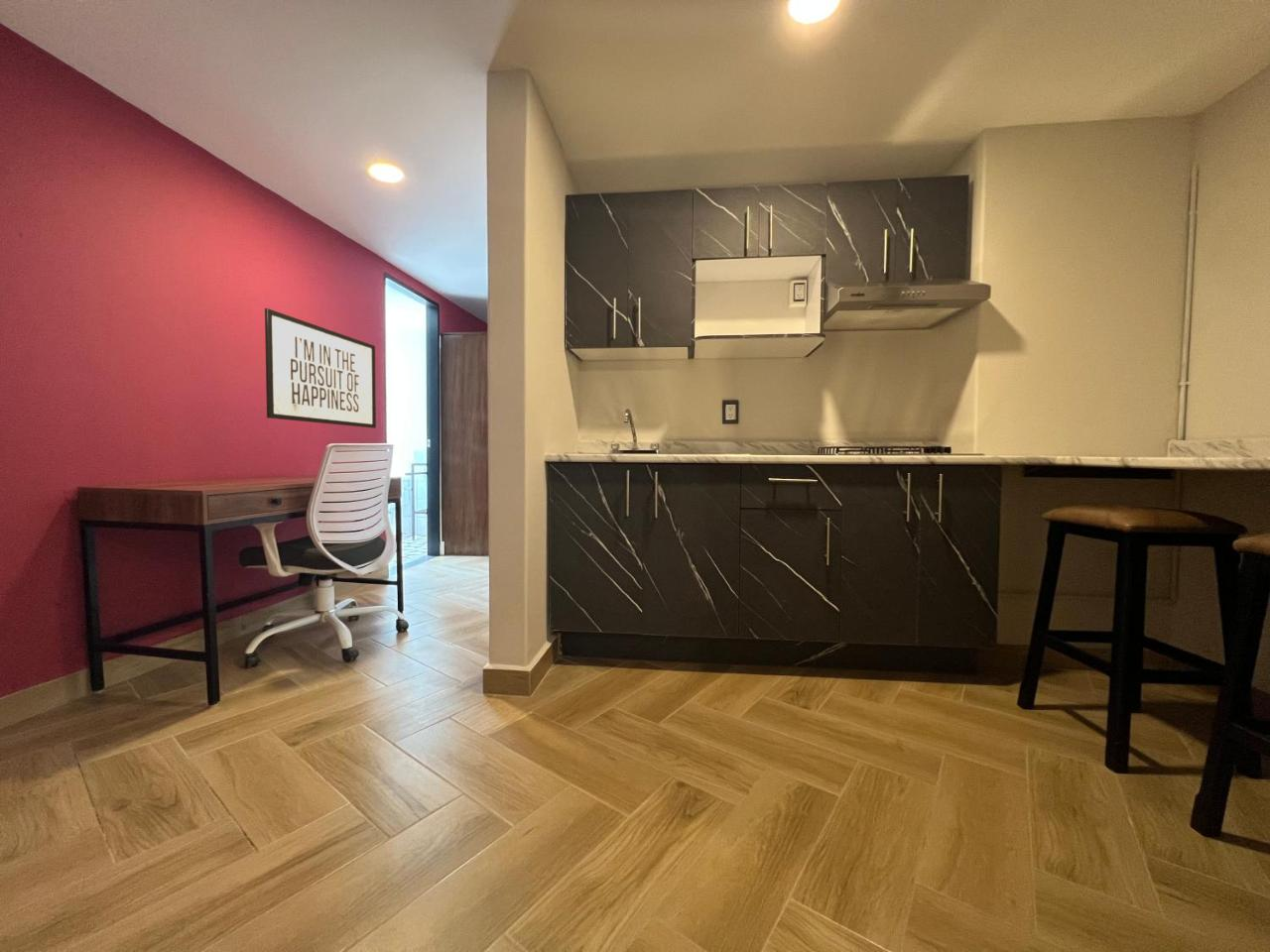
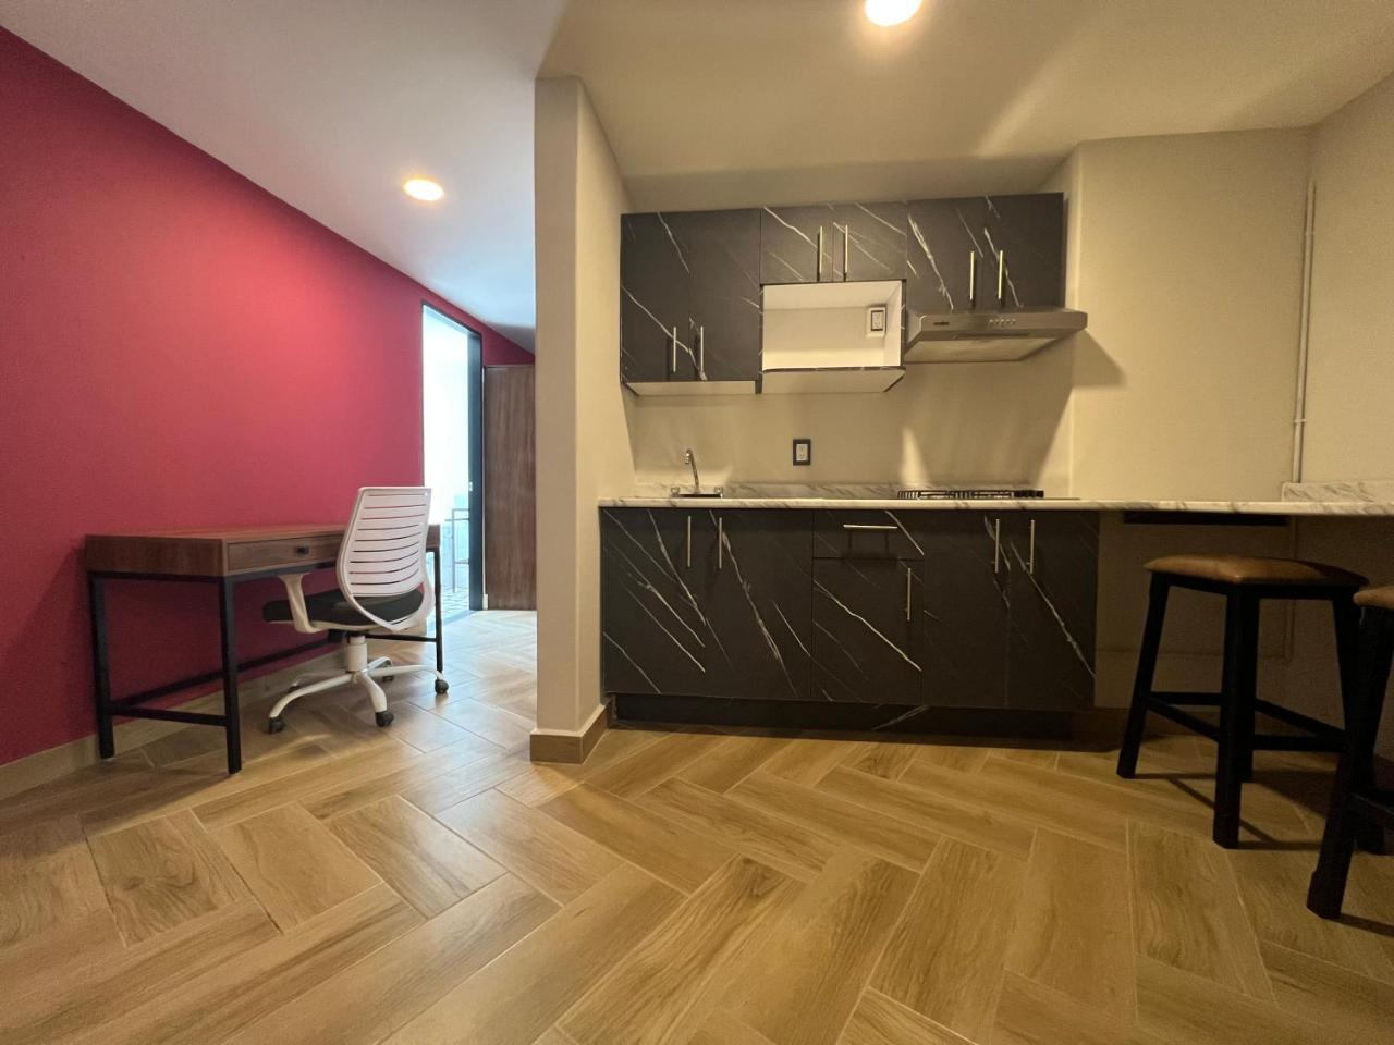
- mirror [264,307,377,429]
